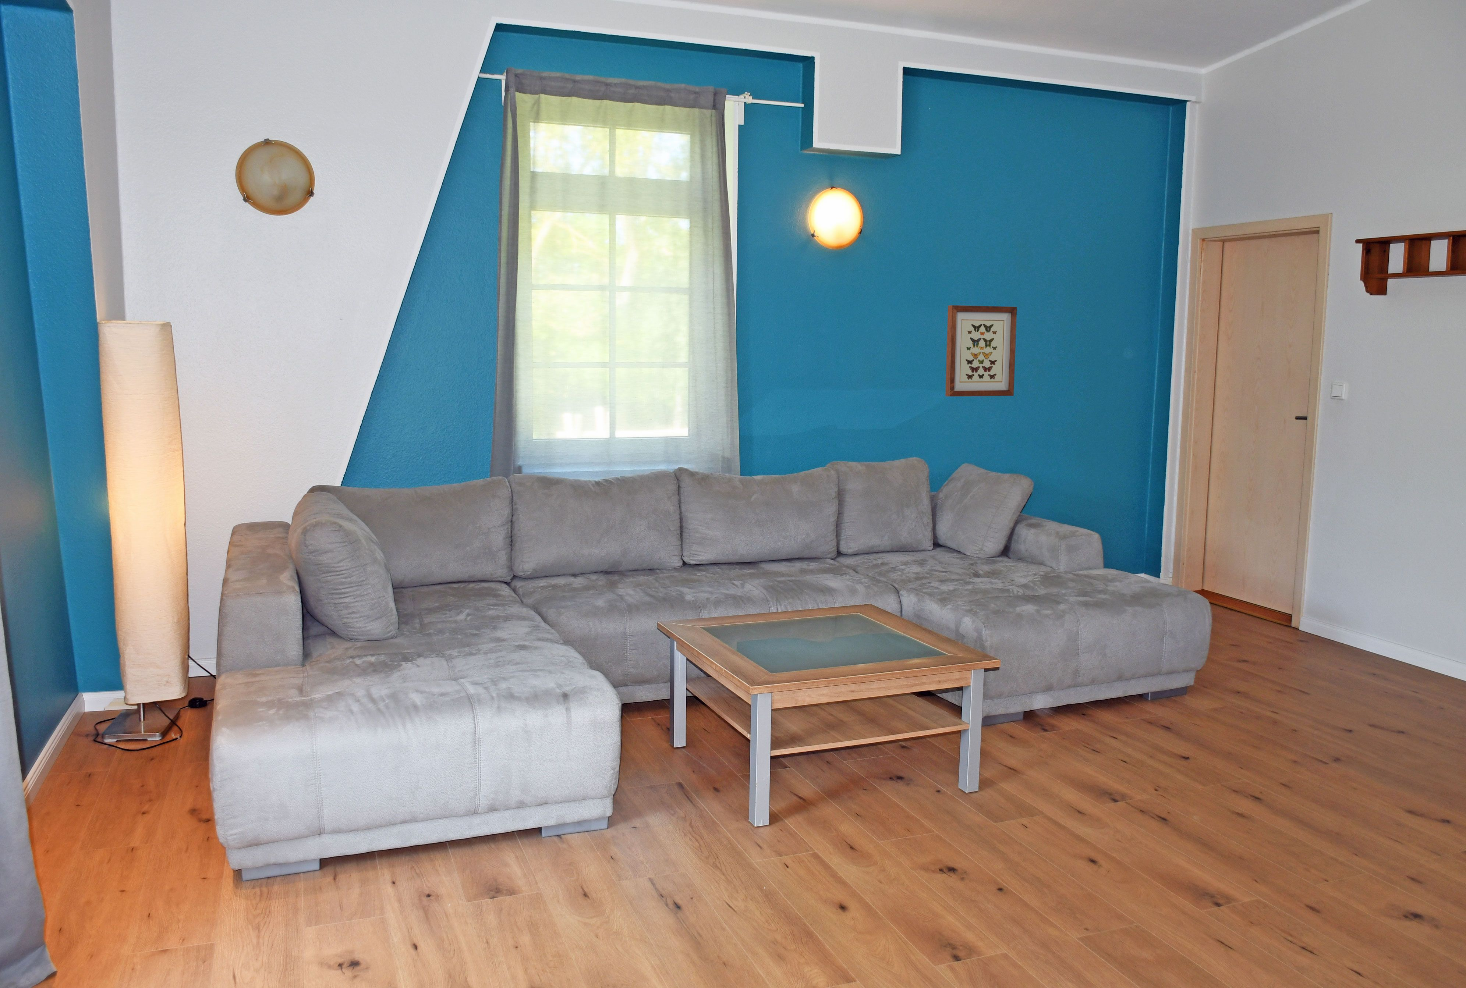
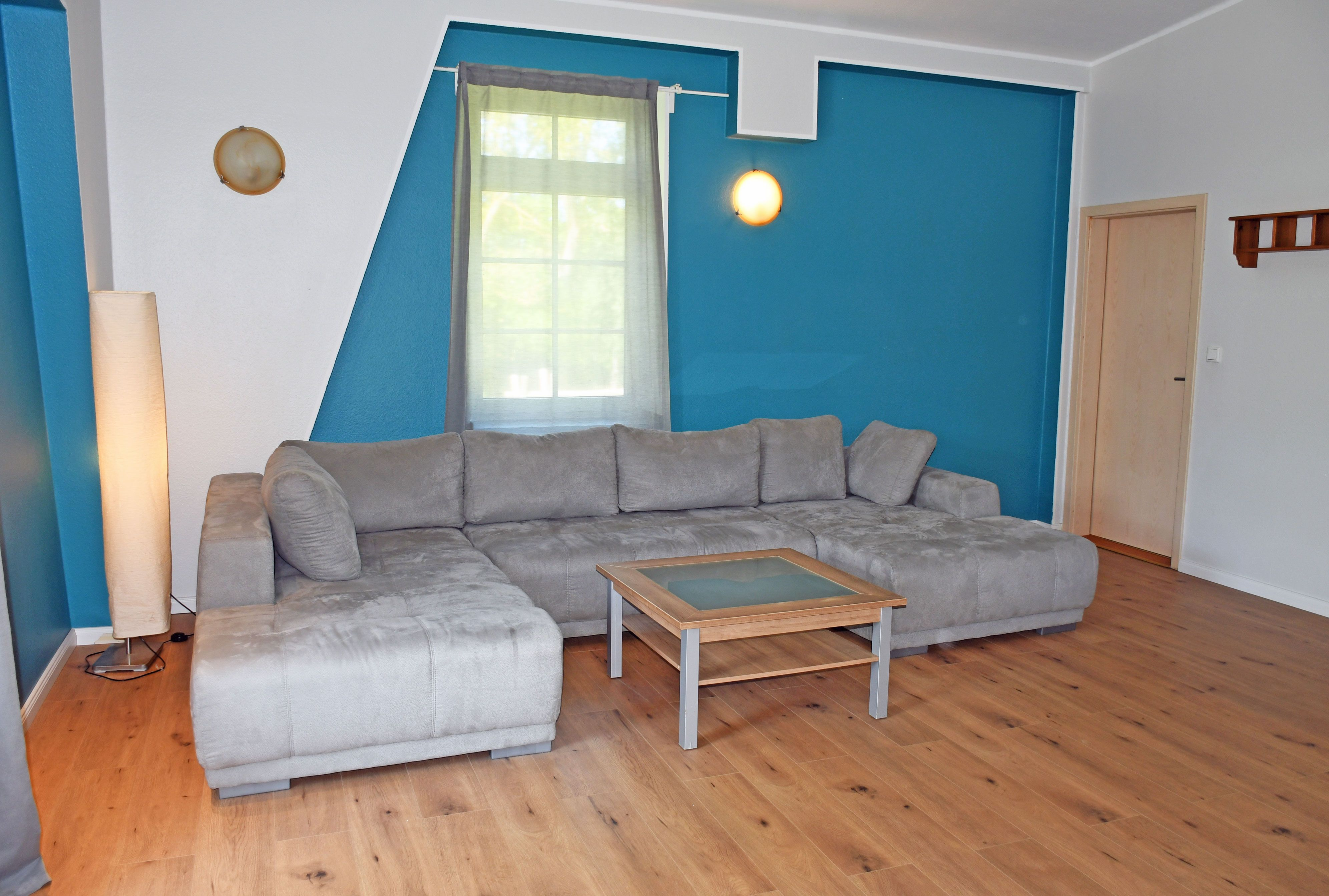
- wall art [945,305,1017,397]
